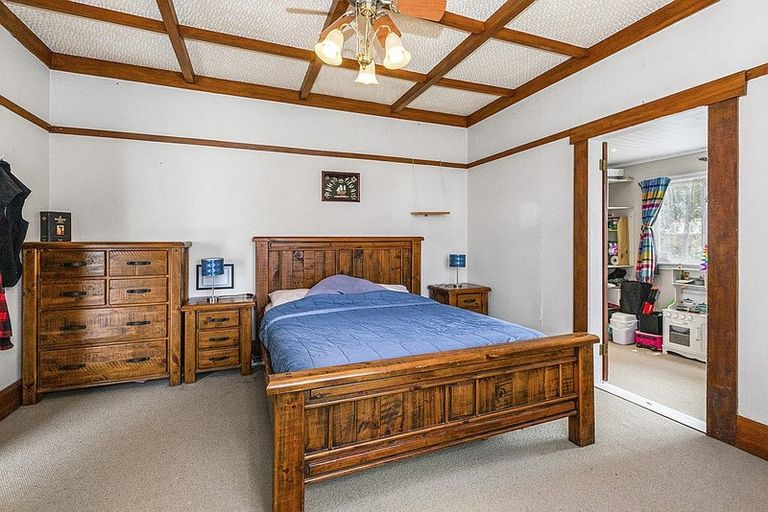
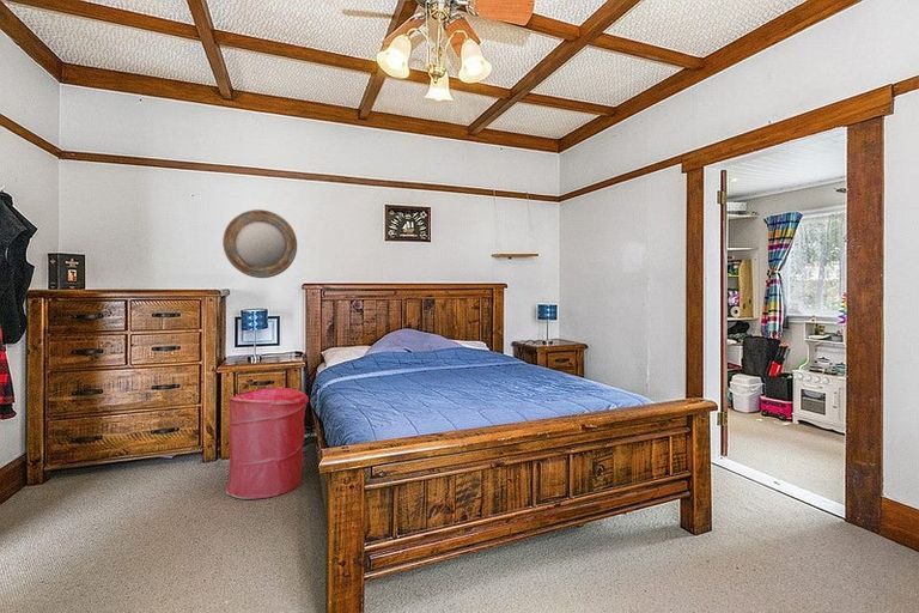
+ laundry hamper [225,387,310,500]
+ home mirror [221,208,298,279]
